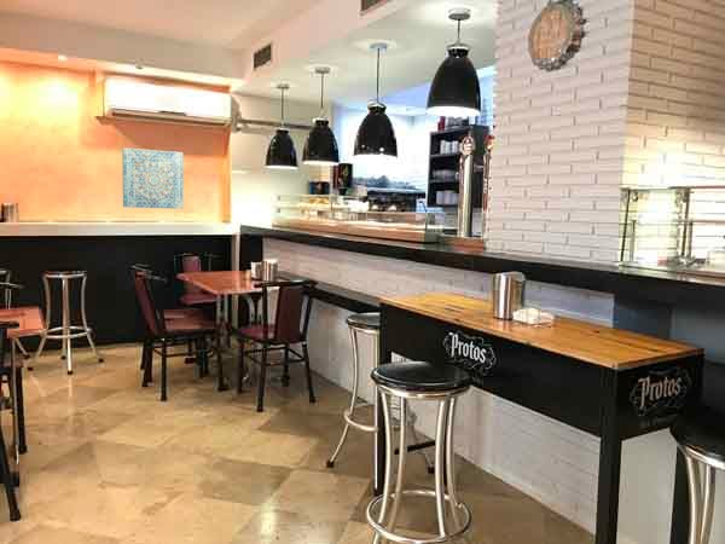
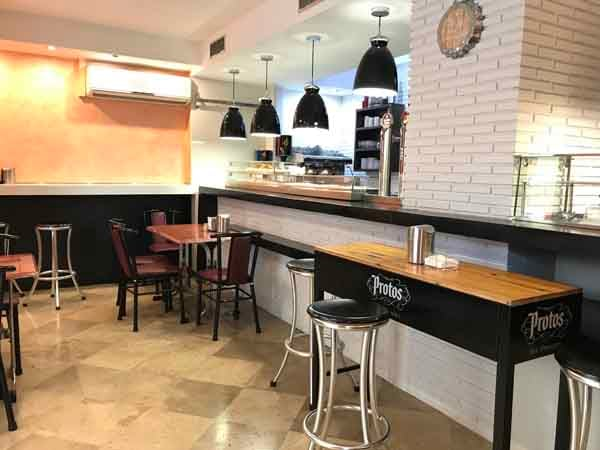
- wall art [121,146,184,210]
